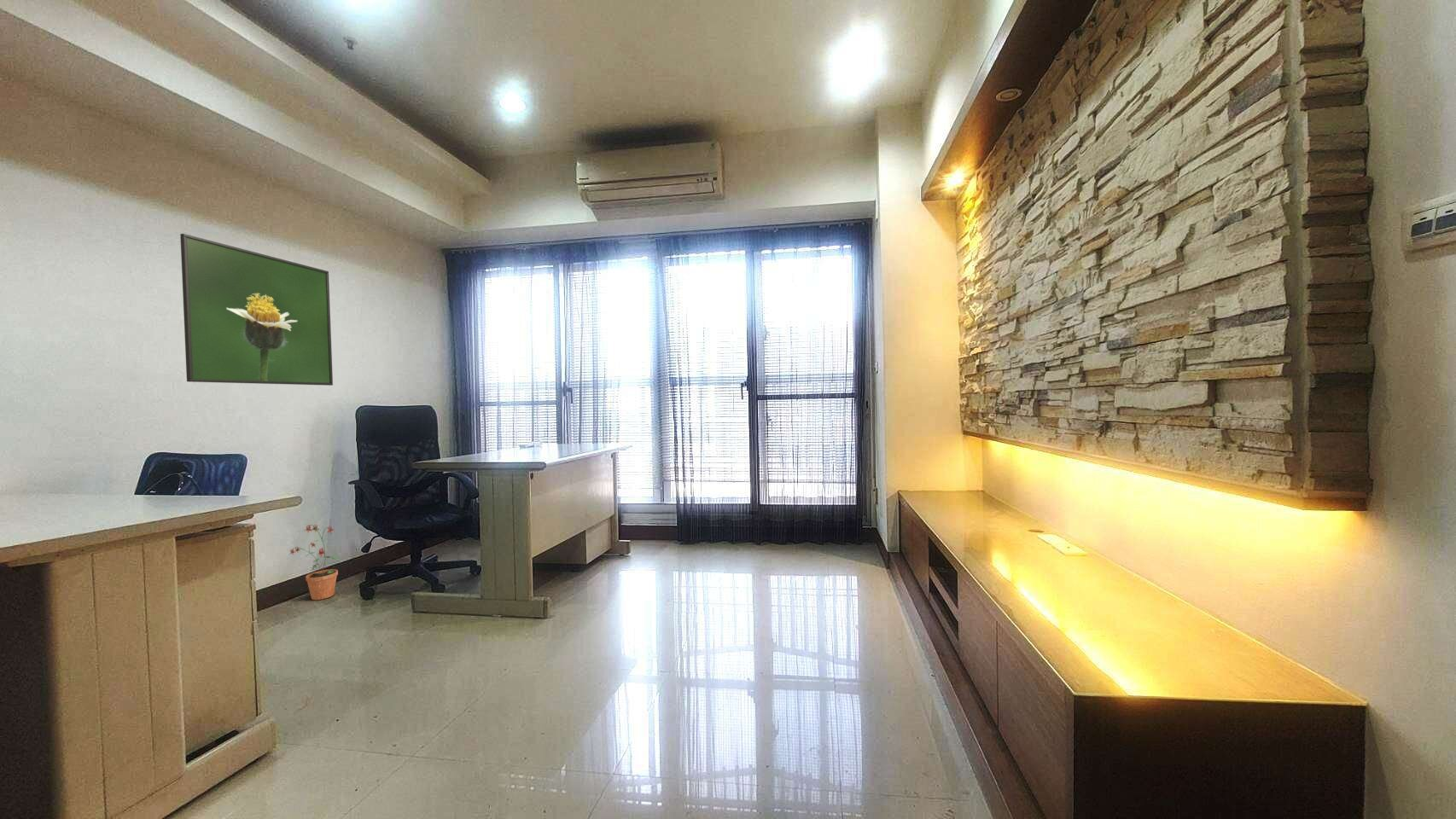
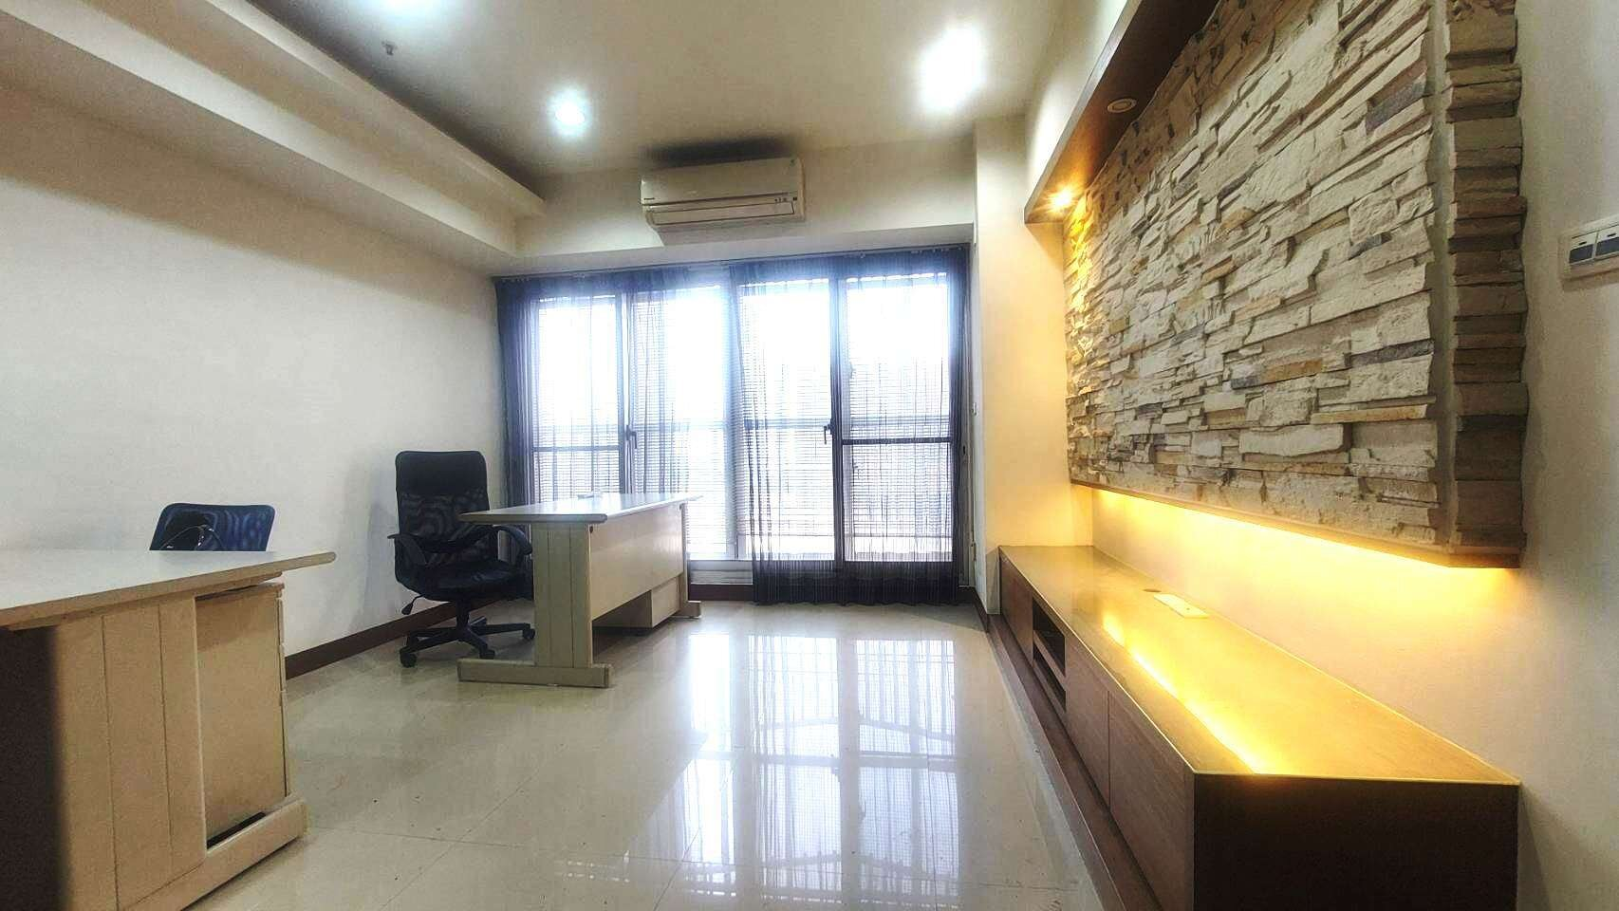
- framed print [179,233,334,386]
- potted plant [289,523,341,601]
